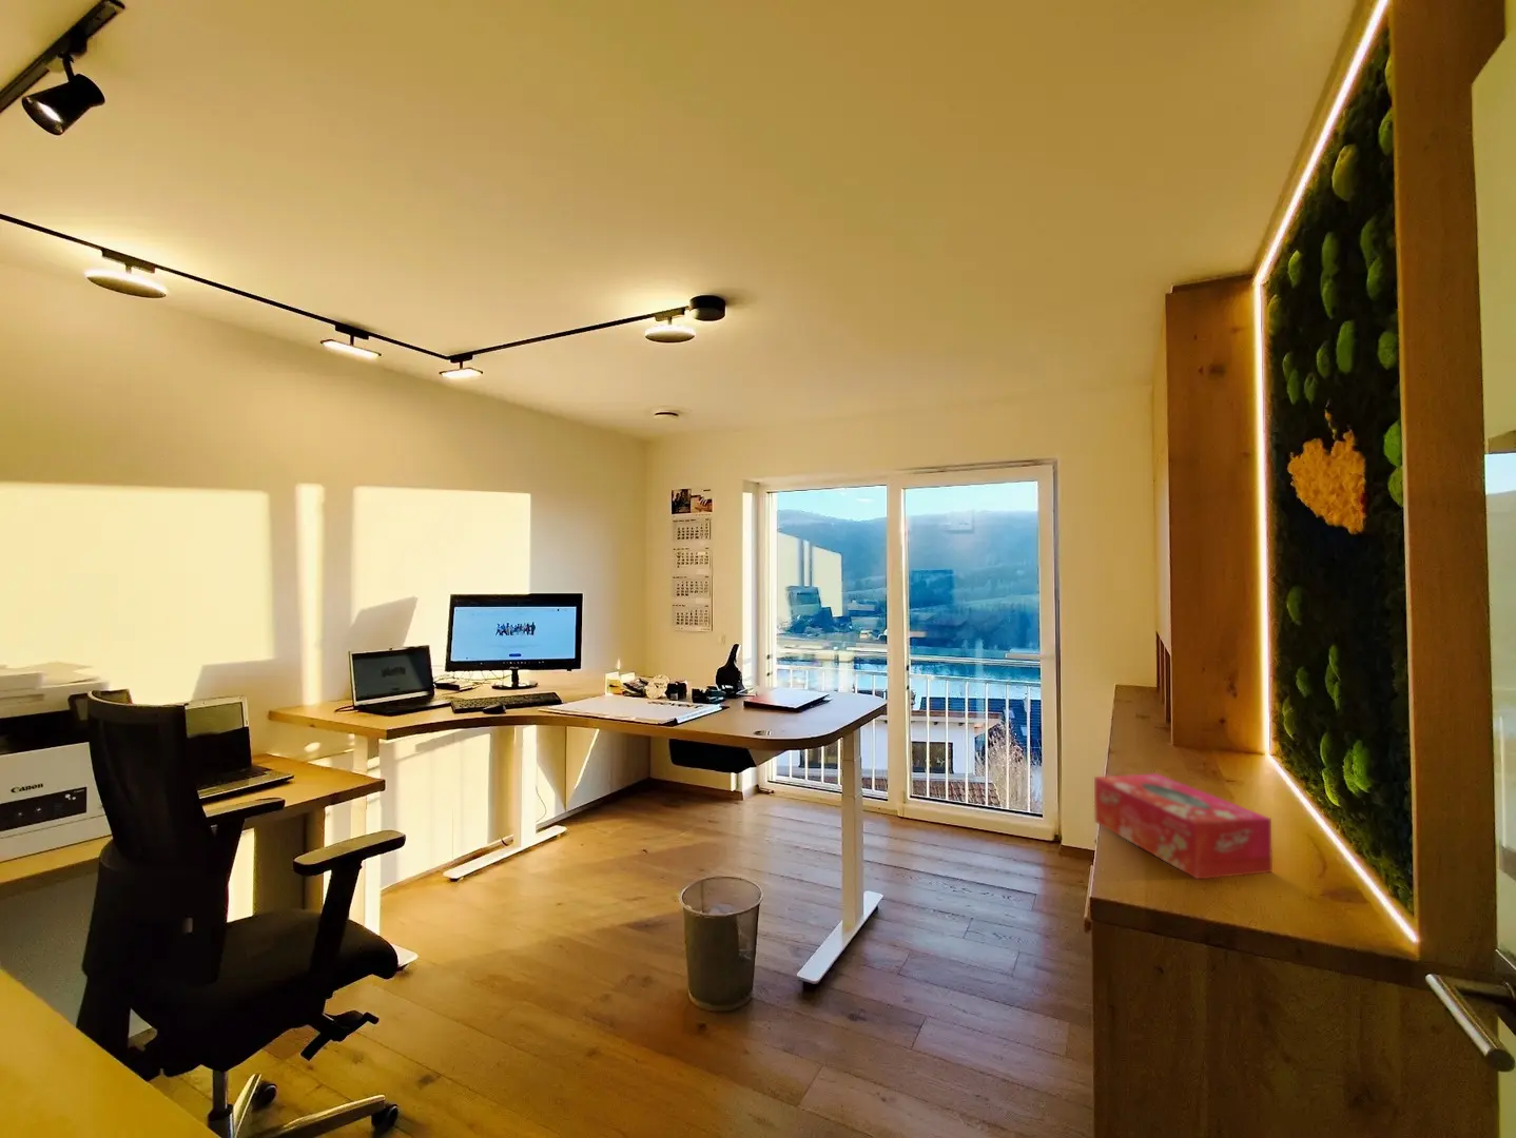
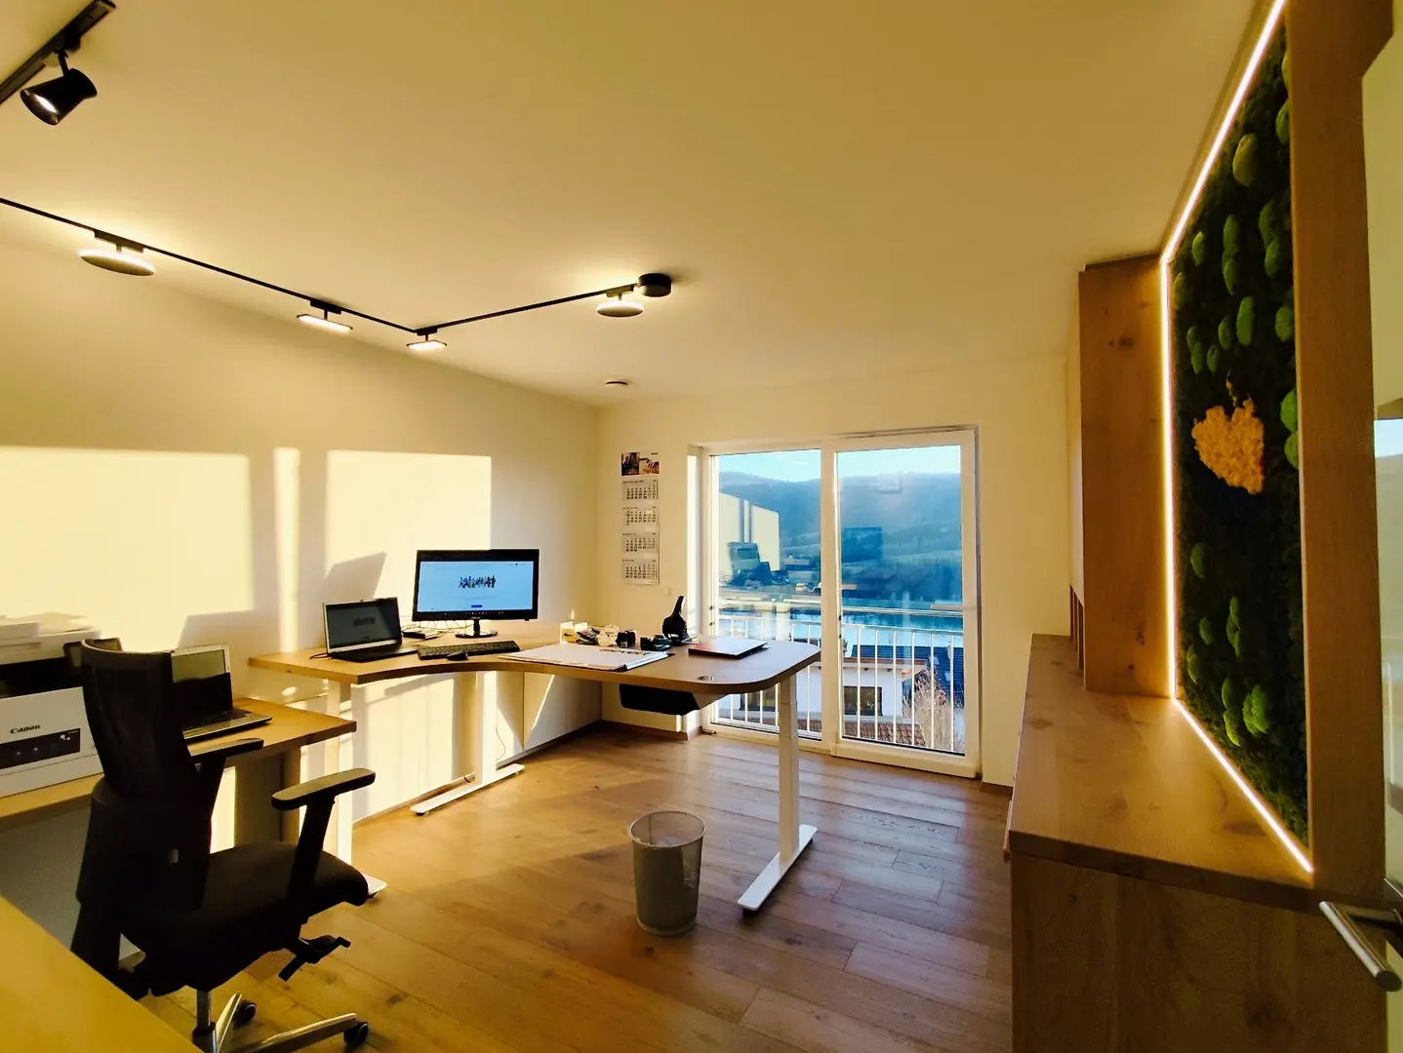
- tissue box [1093,772,1273,880]
